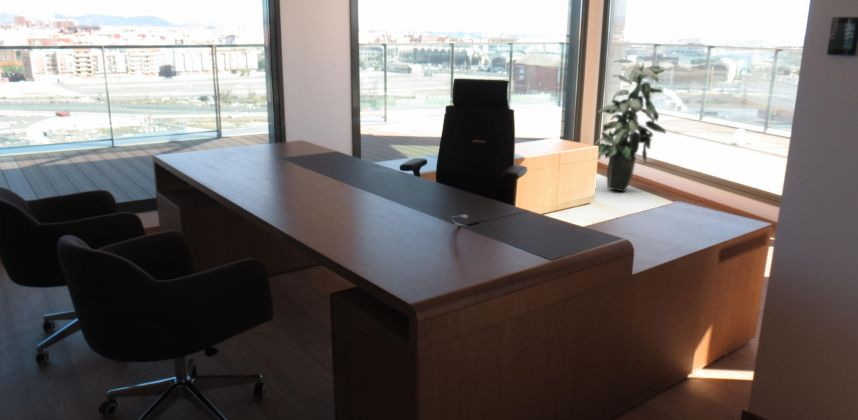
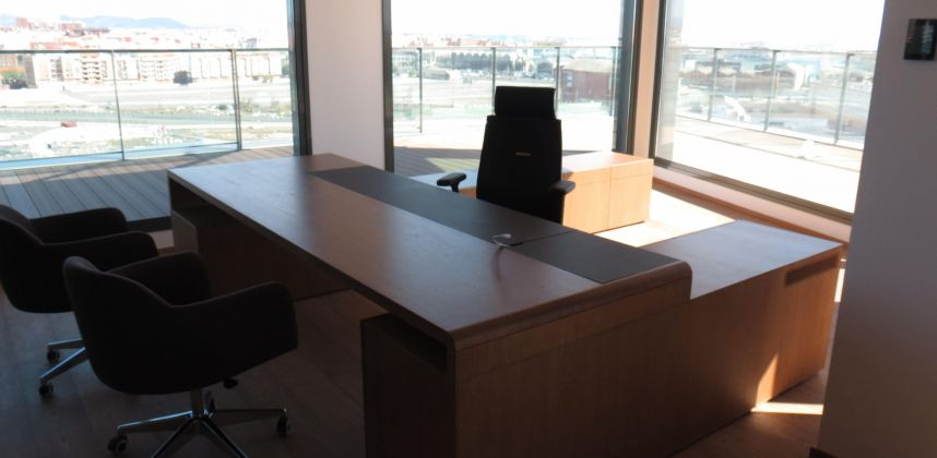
- indoor plant [594,58,667,193]
